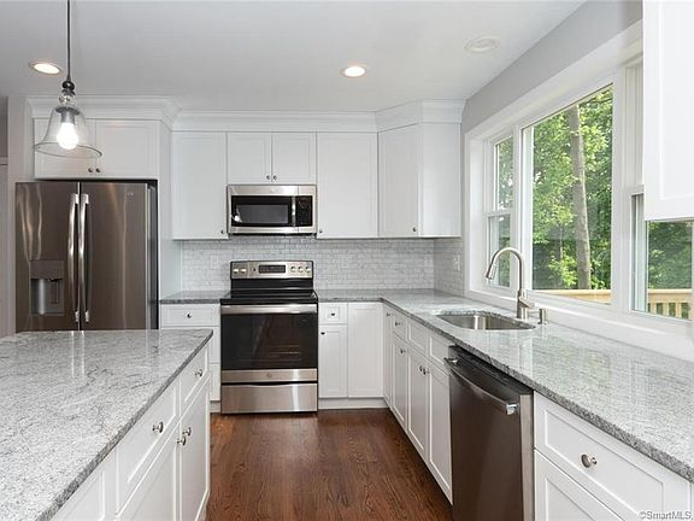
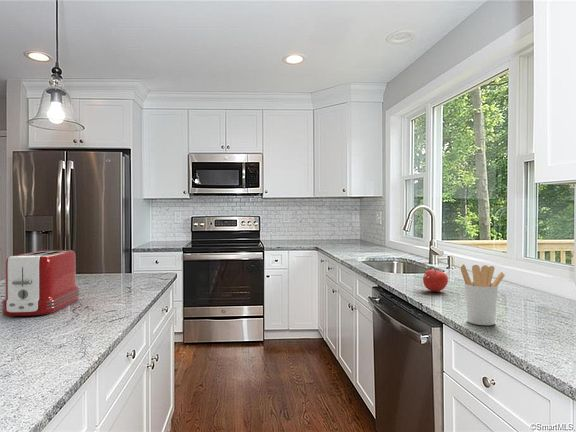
+ utensil holder [460,264,506,326]
+ fruit [422,268,449,293]
+ toaster [0,249,81,317]
